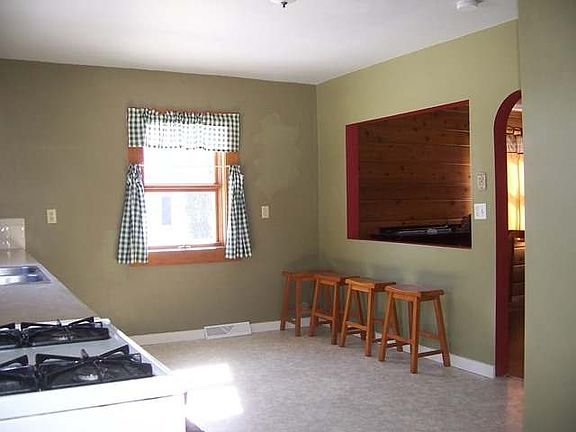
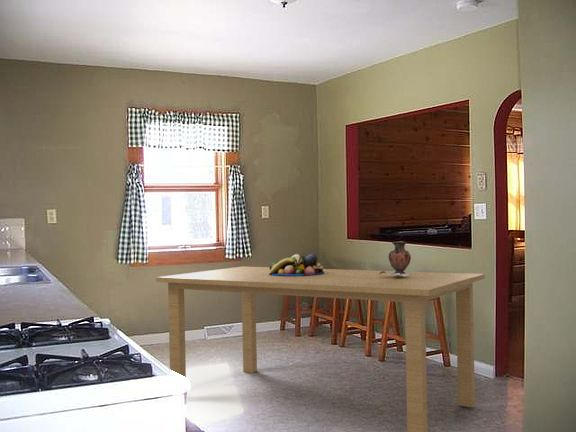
+ fruit bowl [269,253,324,276]
+ dining table [155,266,486,432]
+ vase [379,240,412,276]
